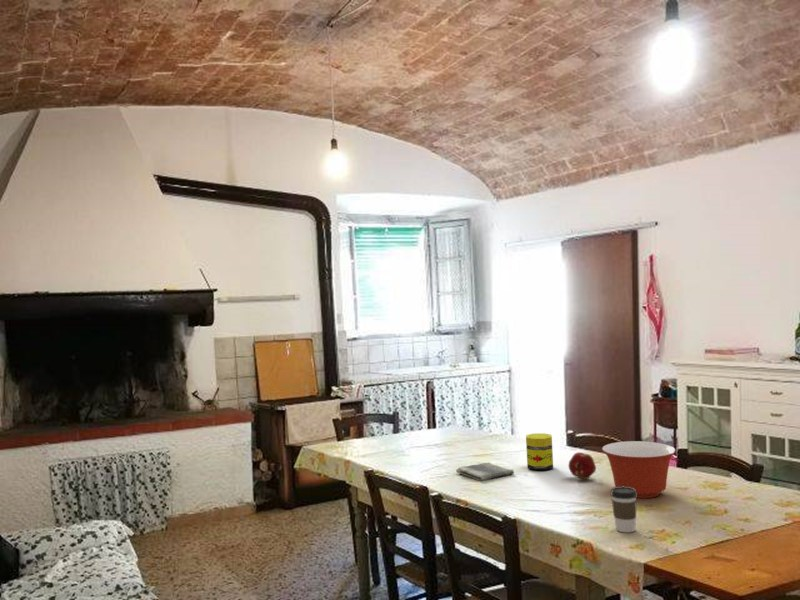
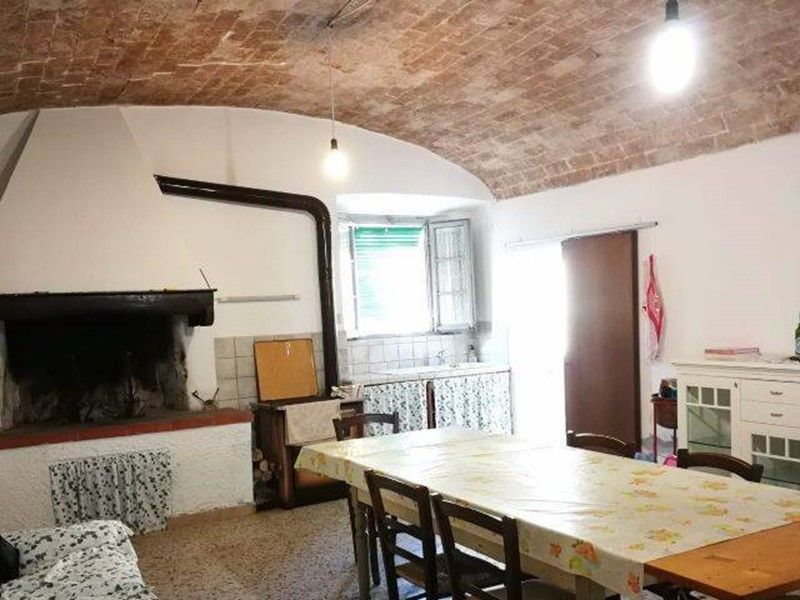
- dish towel [455,461,515,482]
- coffee cup [610,486,637,534]
- jar [525,432,554,471]
- mixing bowl [601,440,677,499]
- fruit [568,451,597,480]
